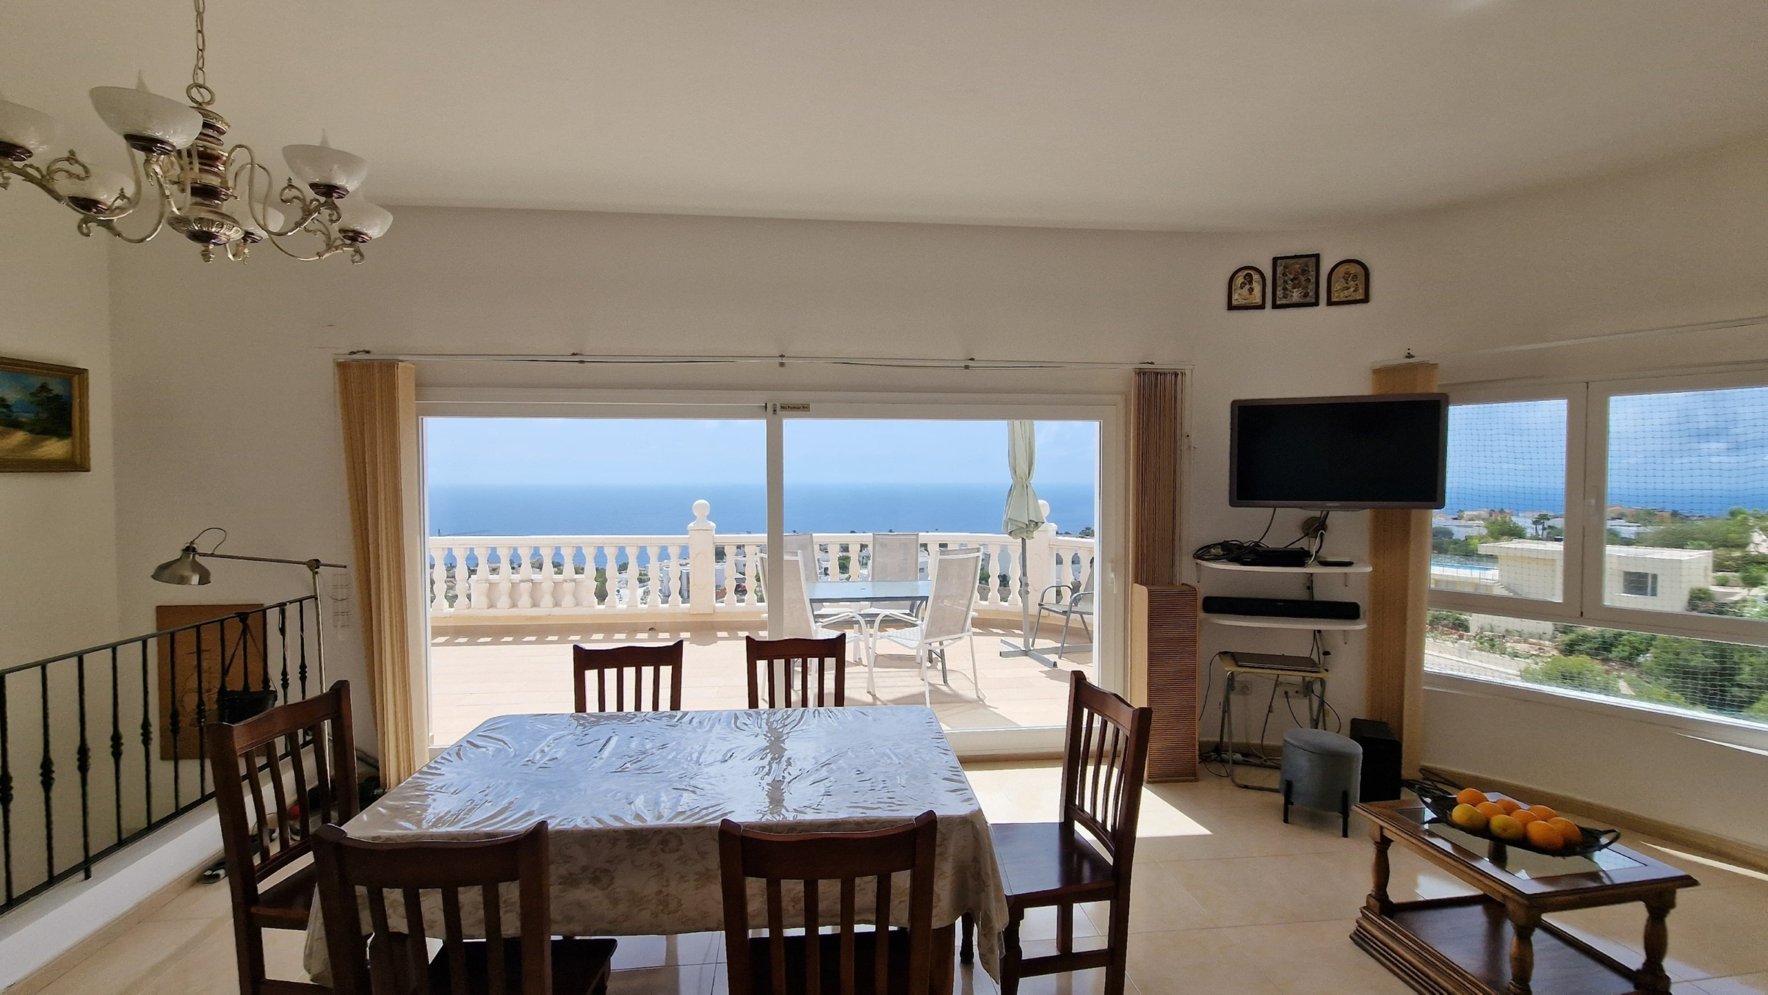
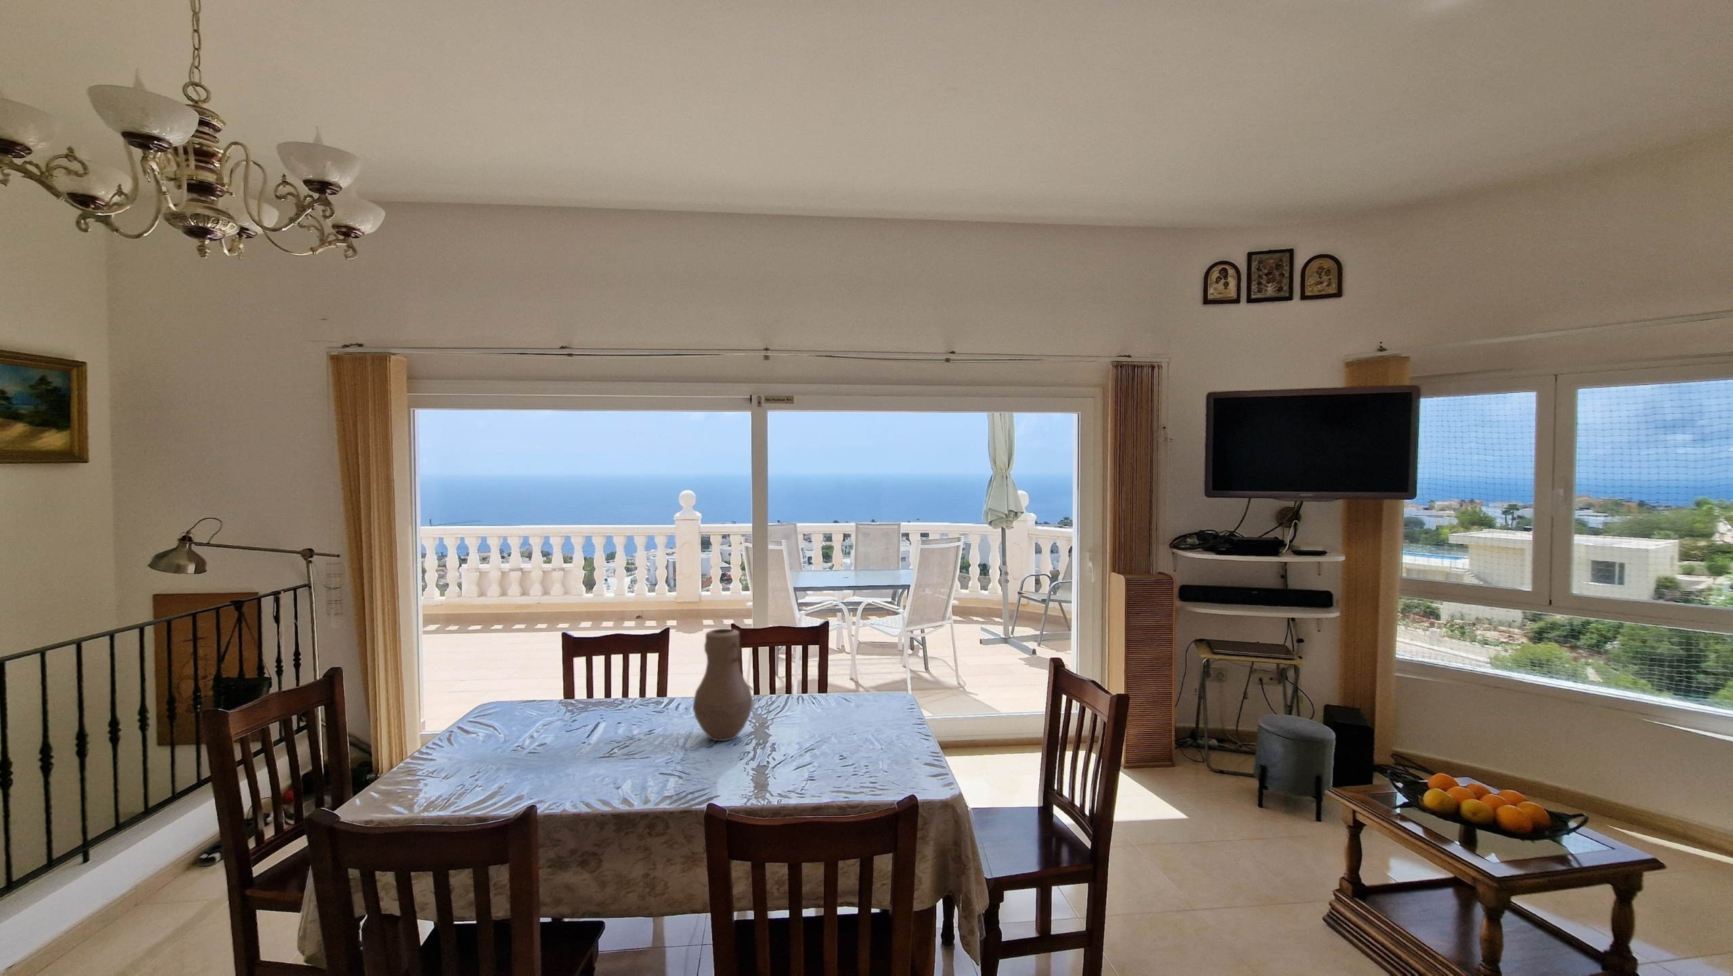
+ vase [692,628,753,742]
